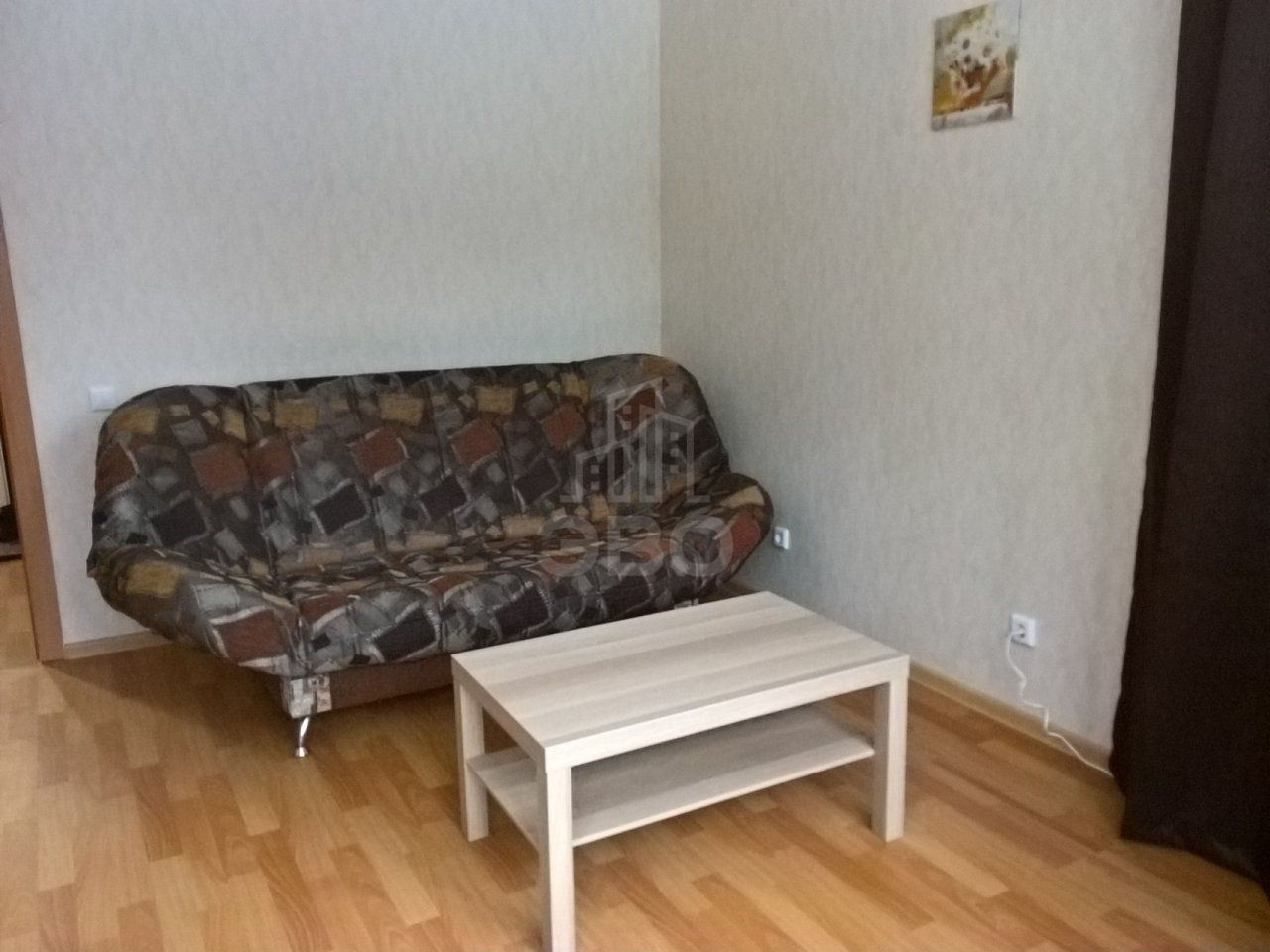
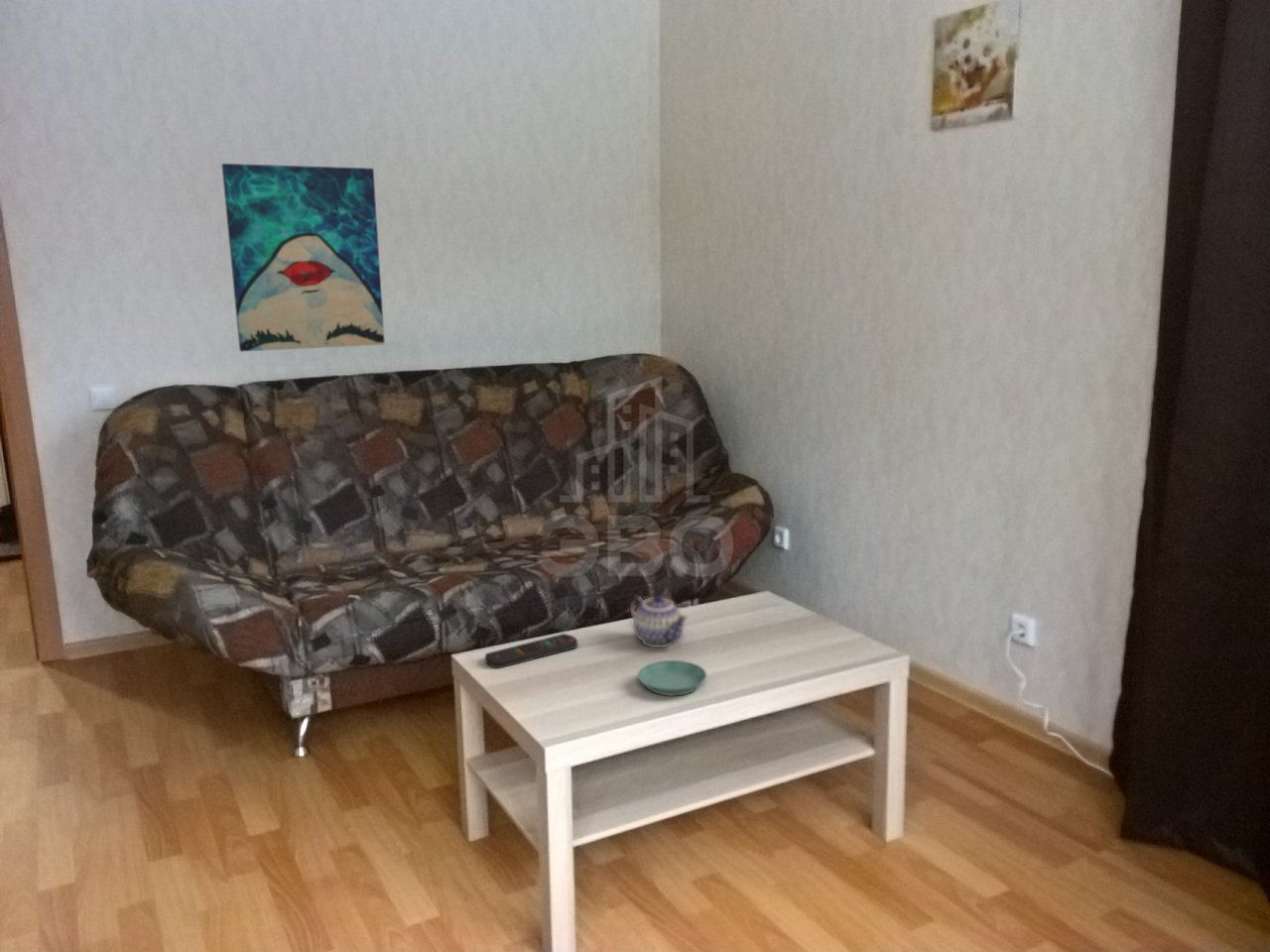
+ remote control [484,633,578,669]
+ wall art [221,163,386,352]
+ saucer [637,659,707,697]
+ teapot [629,594,689,649]
